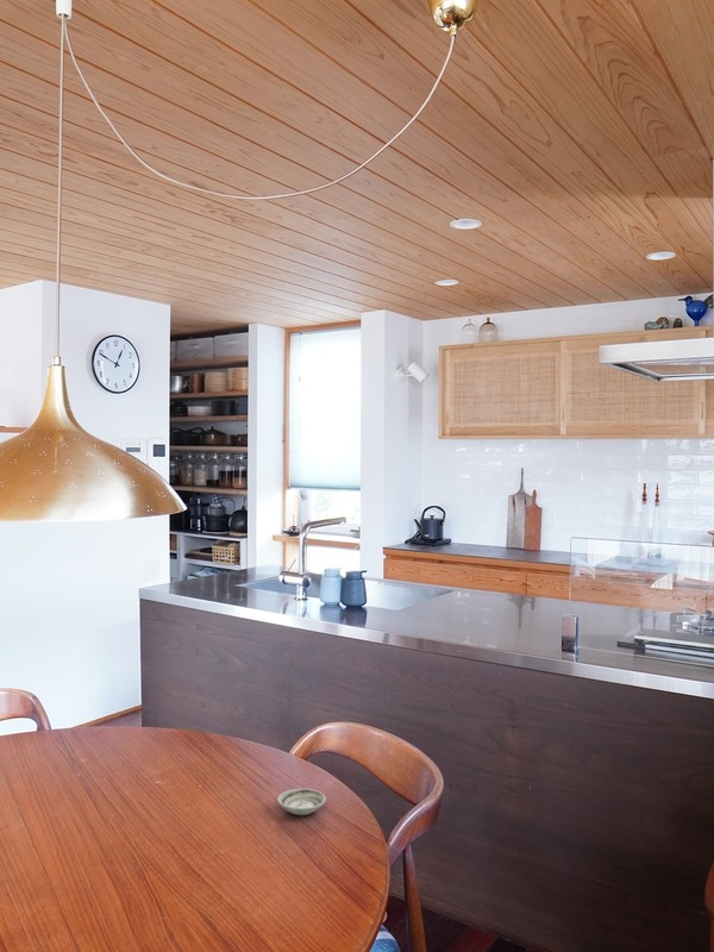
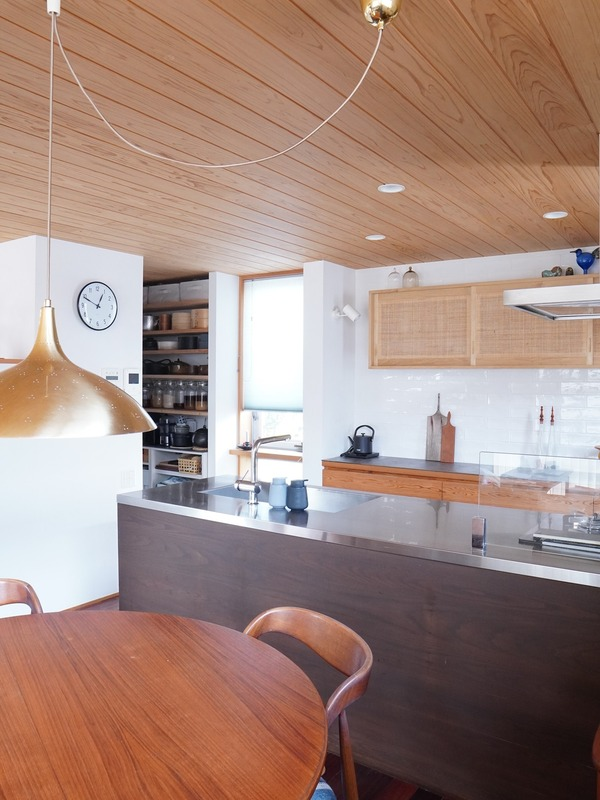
- saucer [276,788,327,816]
